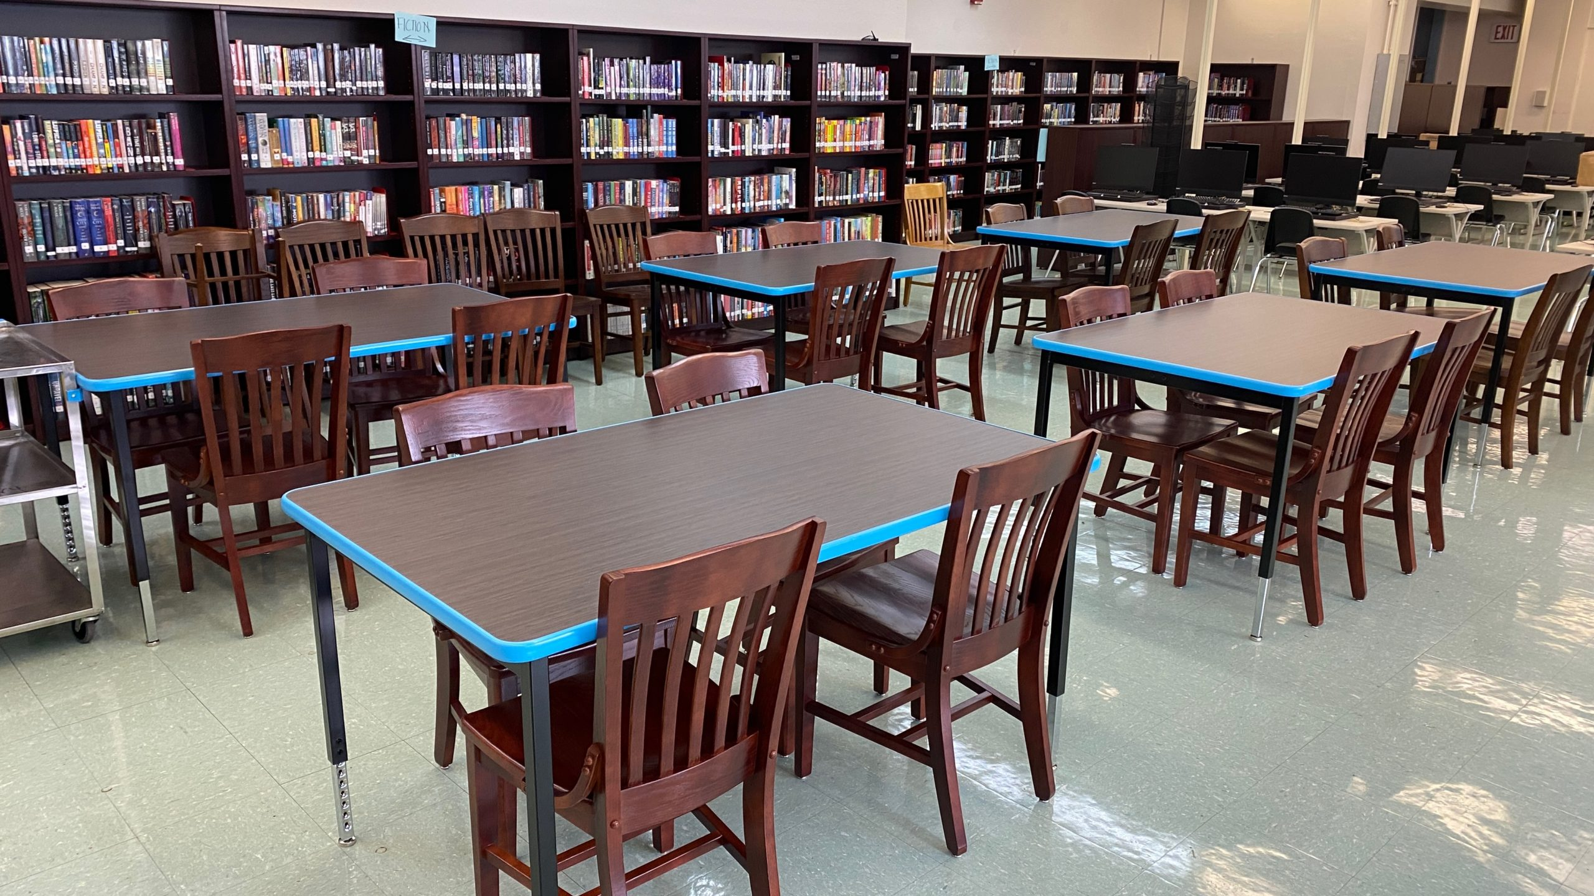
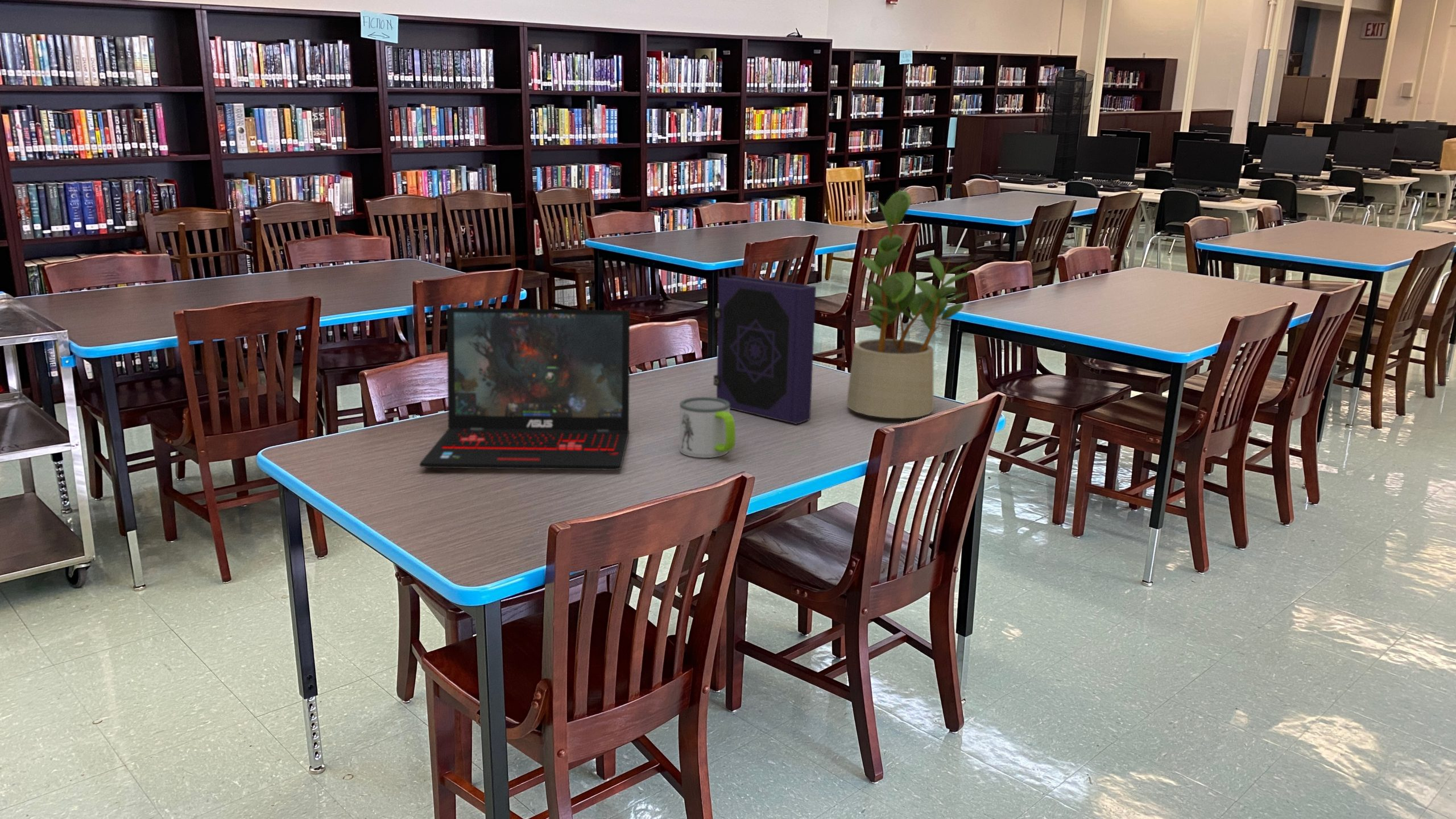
+ book [713,275,817,425]
+ potted plant [846,190,974,419]
+ mug [679,396,736,458]
+ laptop [419,307,630,471]
